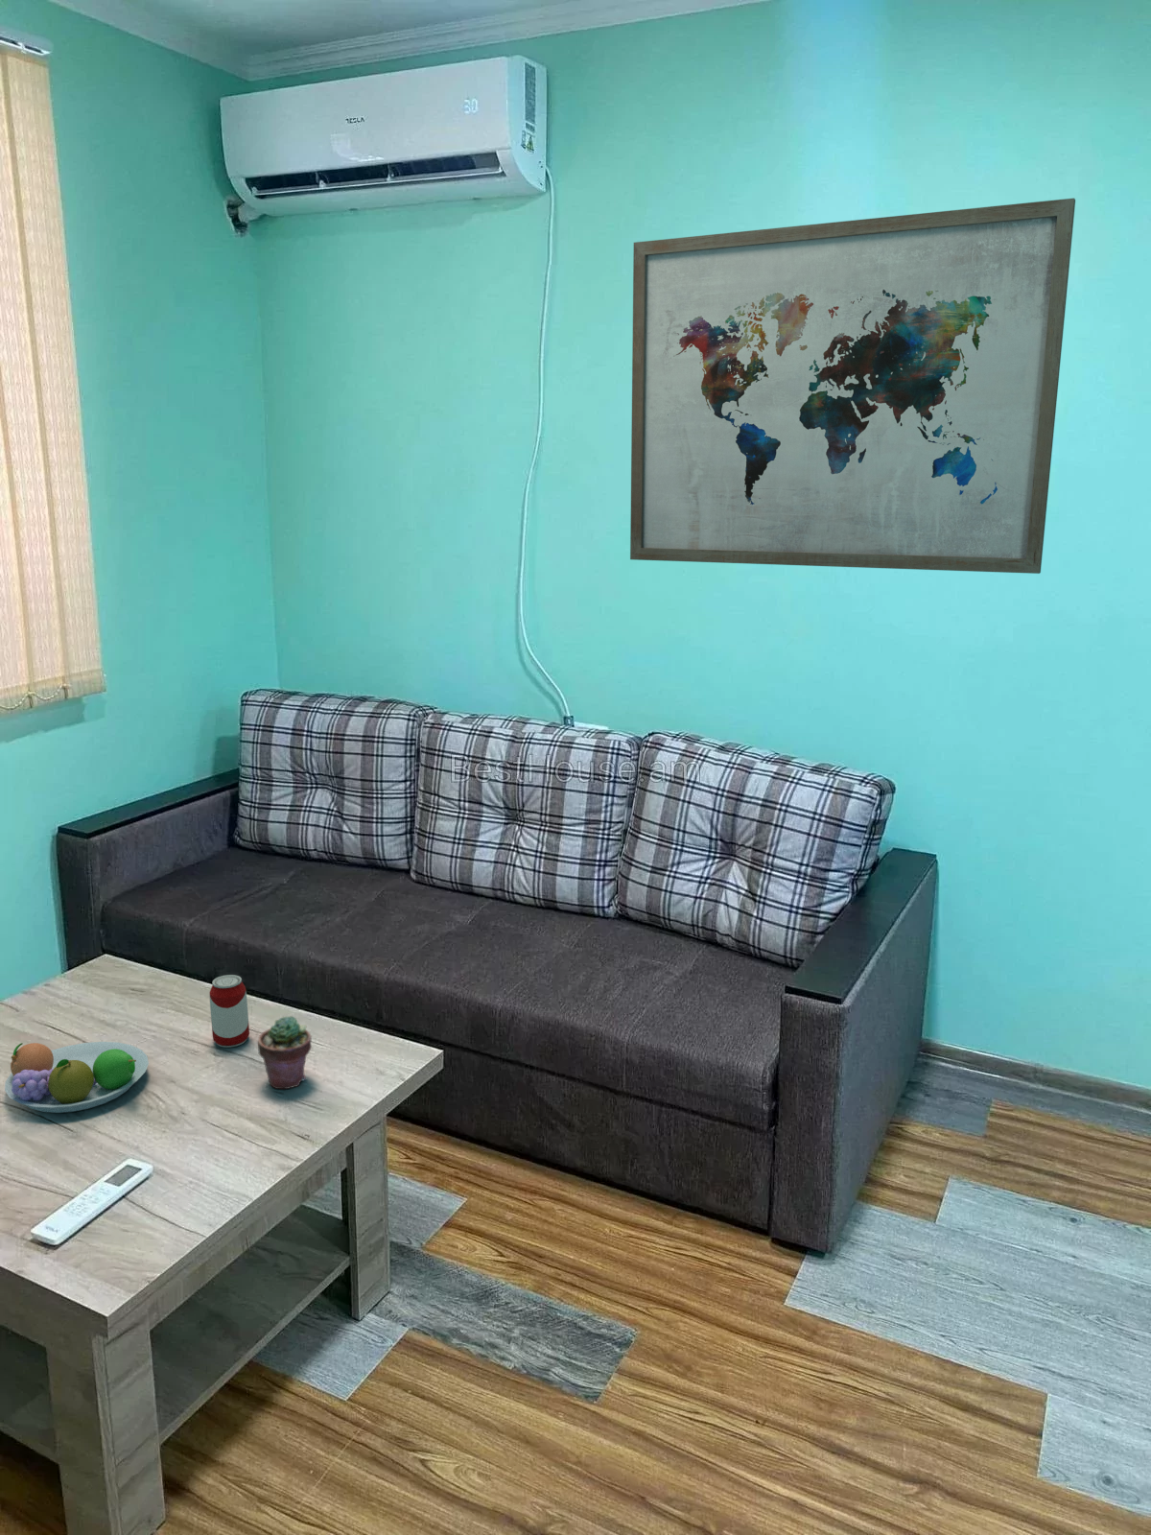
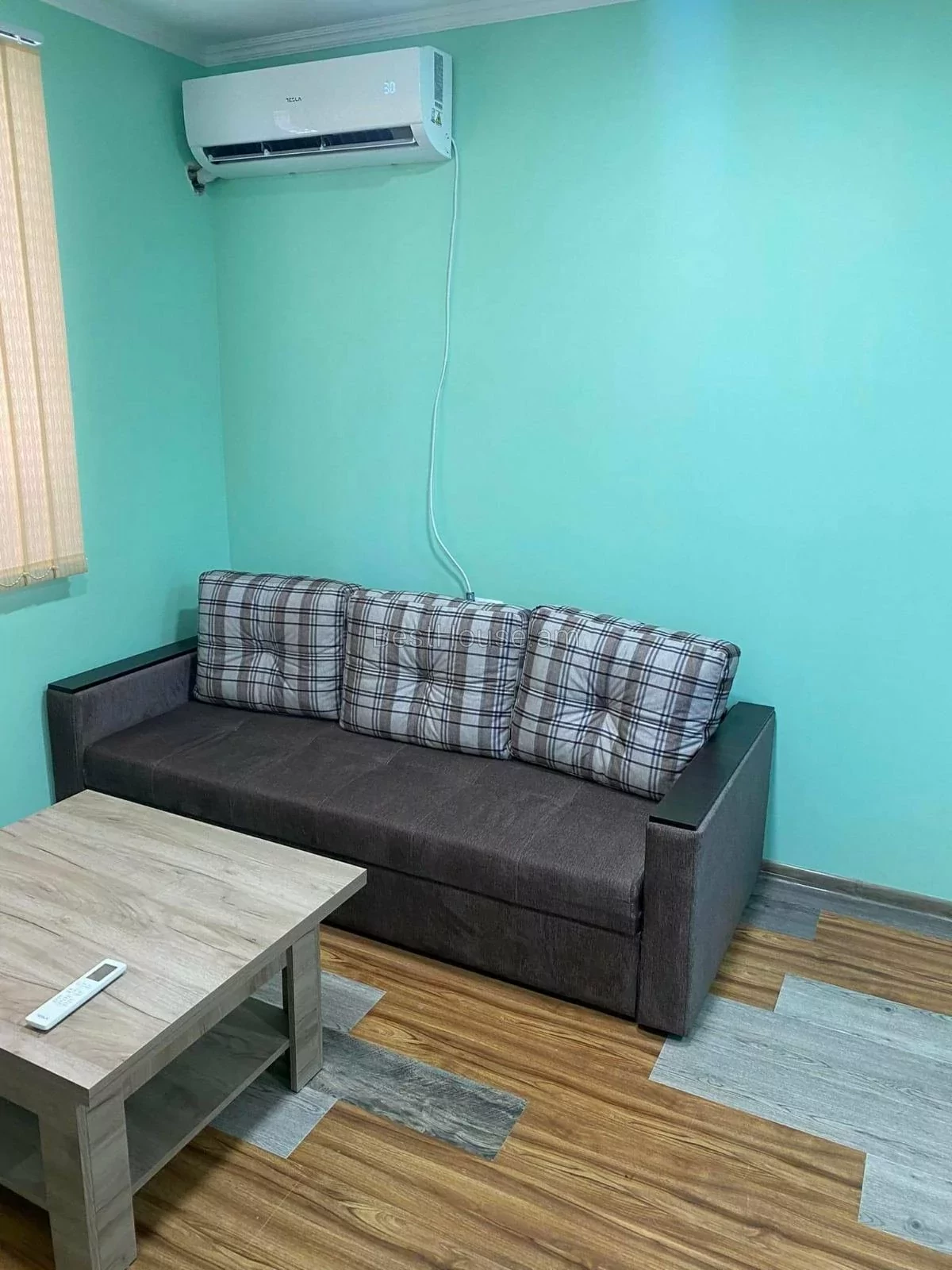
- fruit bowl [4,1041,150,1114]
- wall art [629,198,1076,574]
- beverage can [209,974,250,1049]
- potted succulent [258,1015,313,1090]
